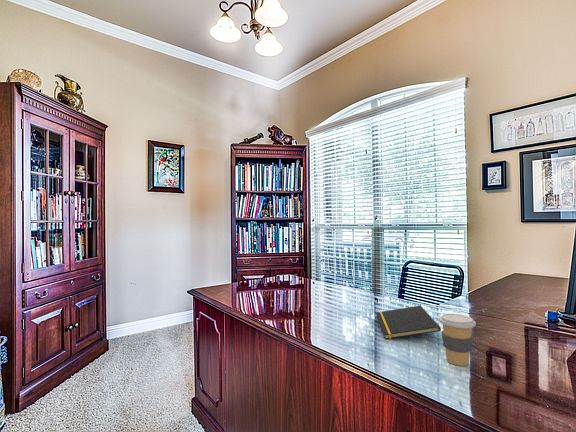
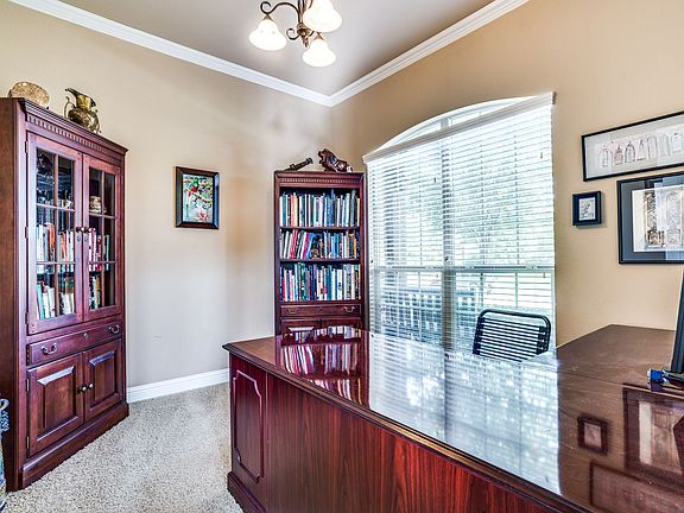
- coffee cup [438,313,477,367]
- notepad [375,305,442,340]
